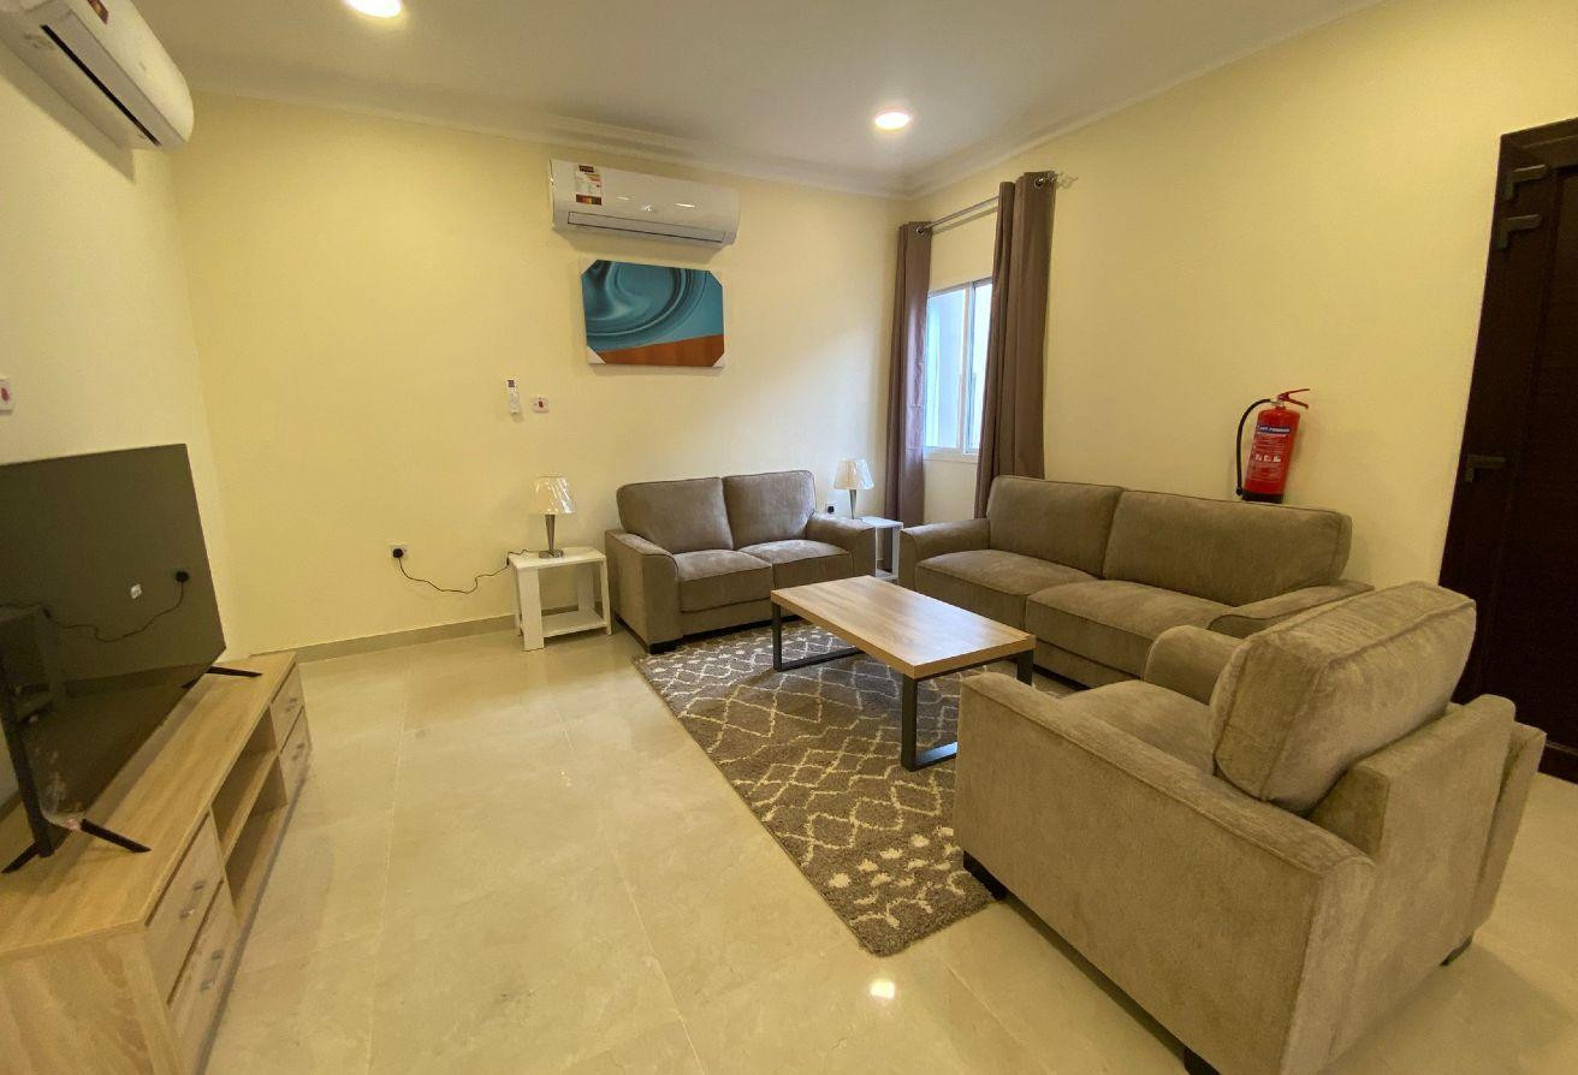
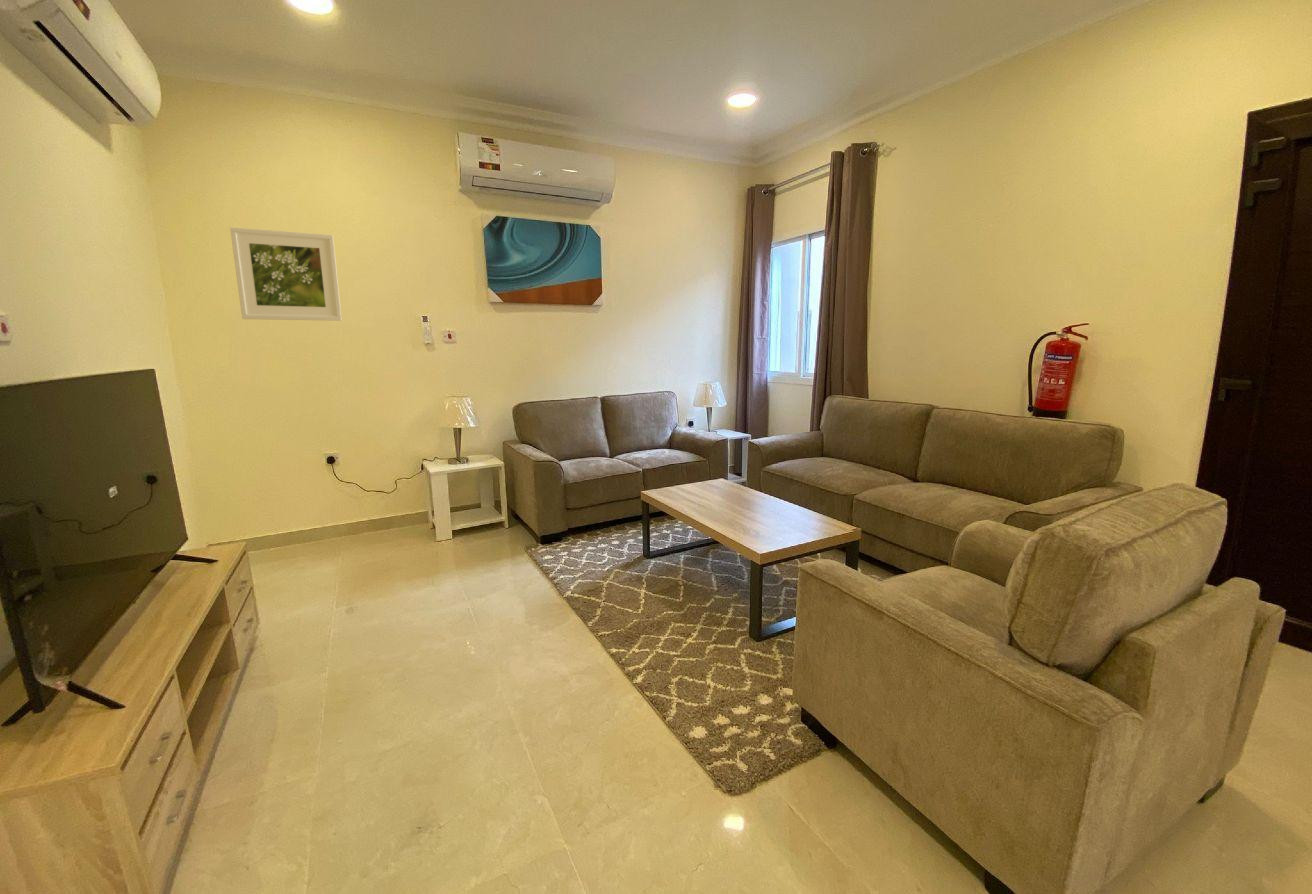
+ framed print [229,226,343,322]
